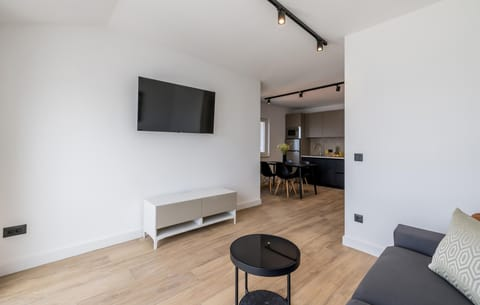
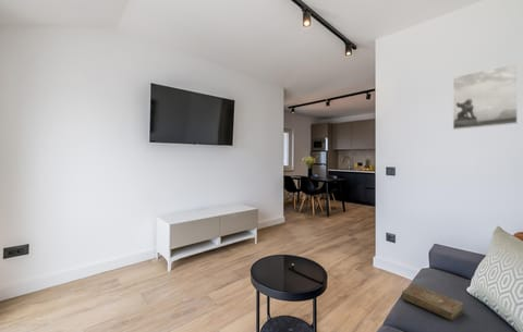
+ book [401,283,464,322]
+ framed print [452,62,519,131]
